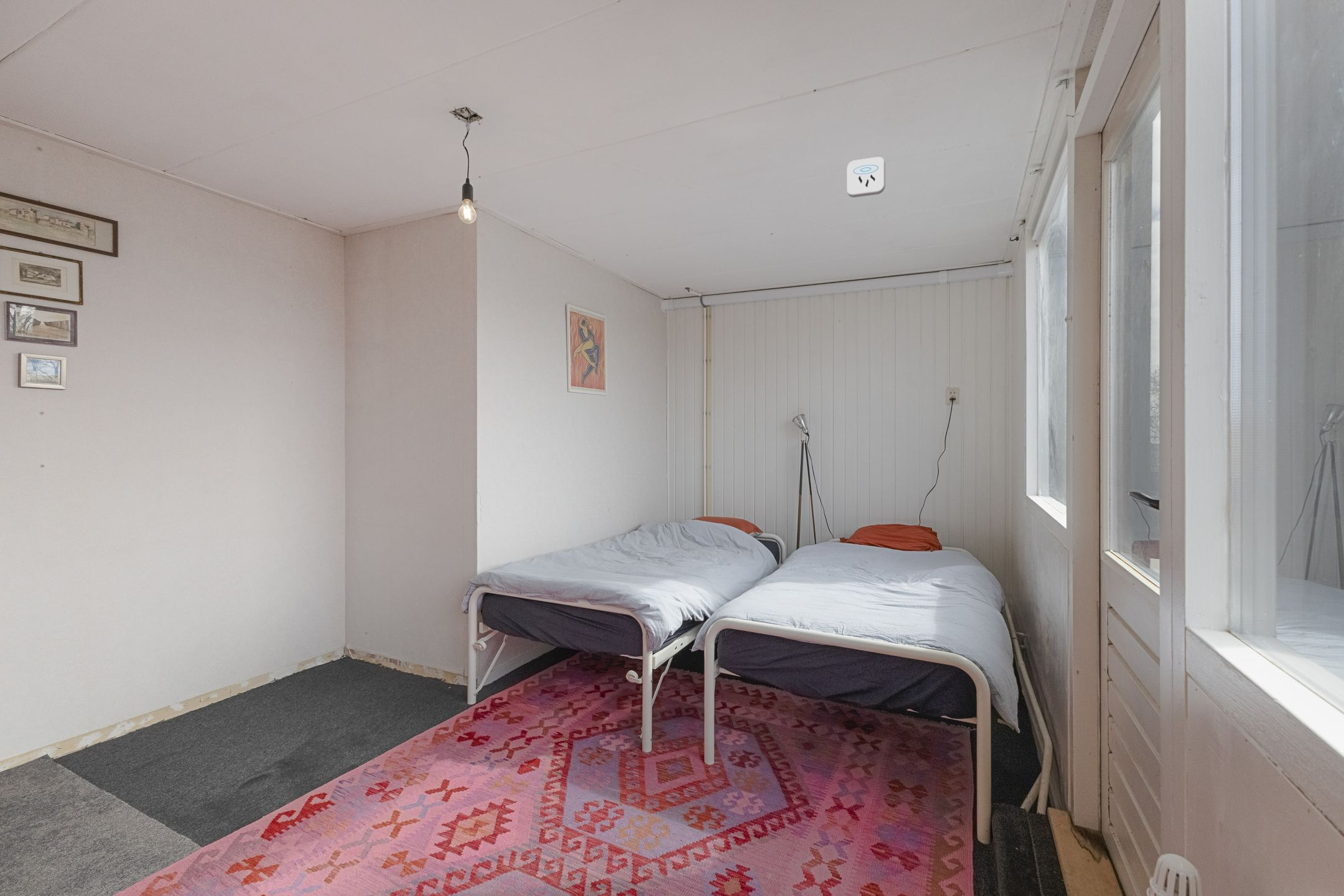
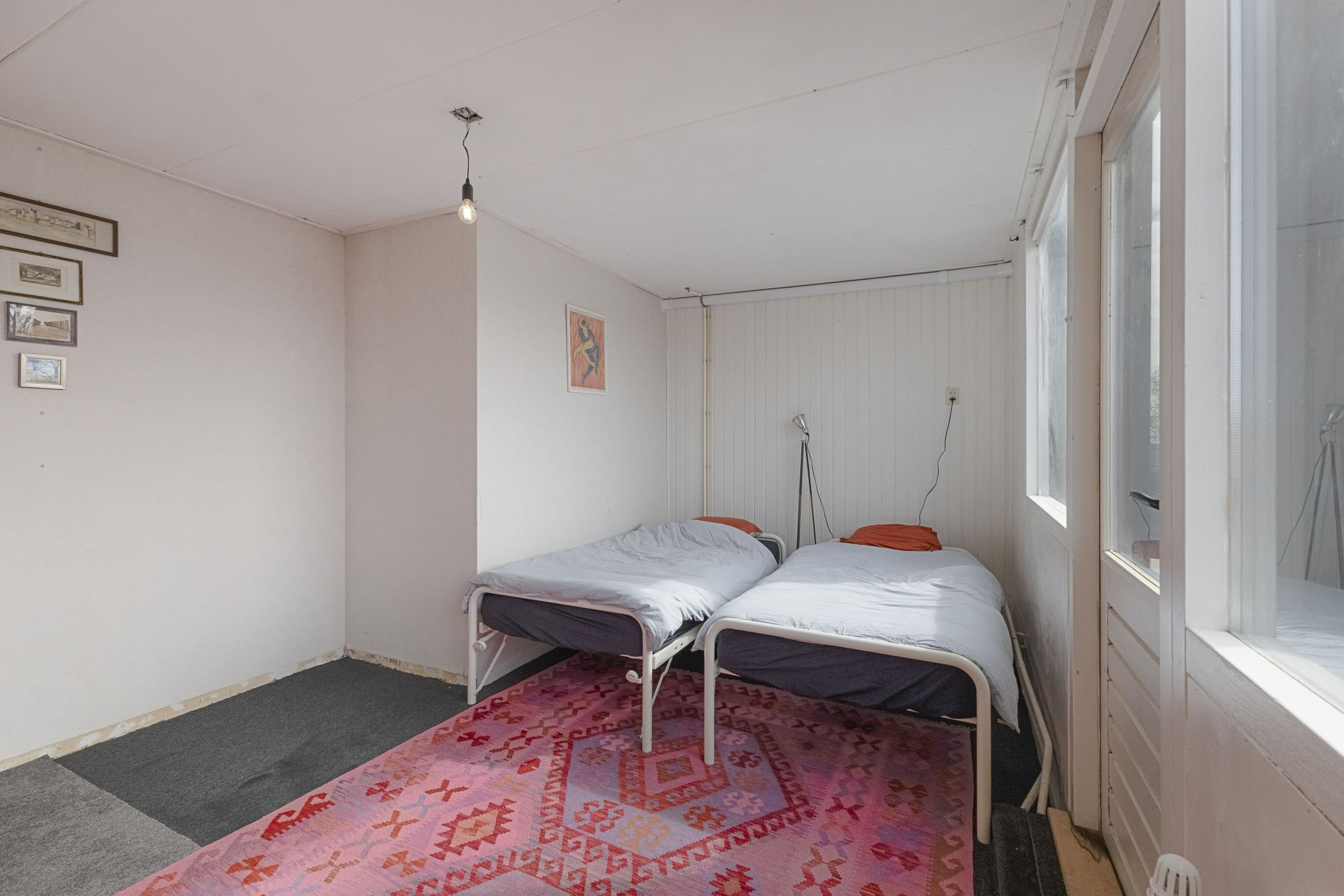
- smoke detector [846,156,886,198]
